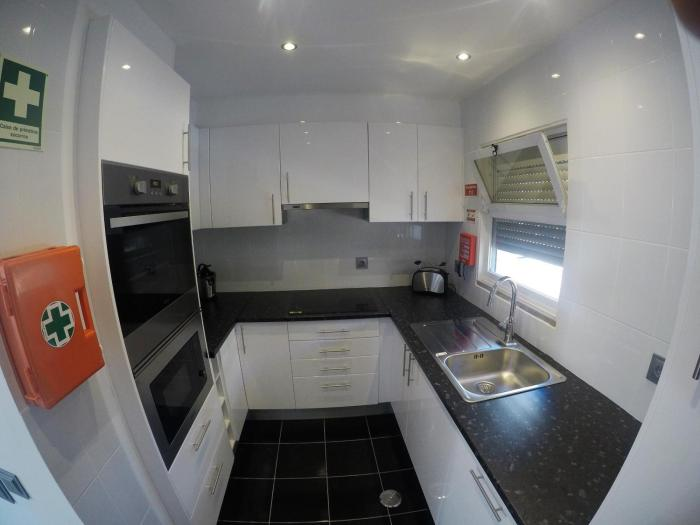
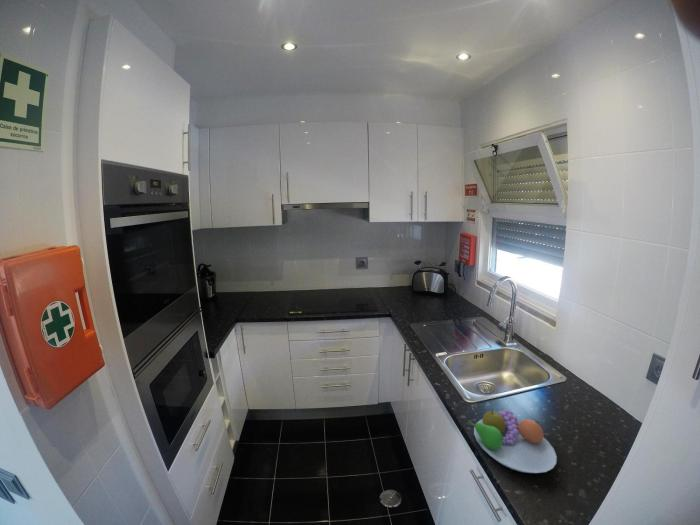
+ fruit bowl [466,405,558,474]
